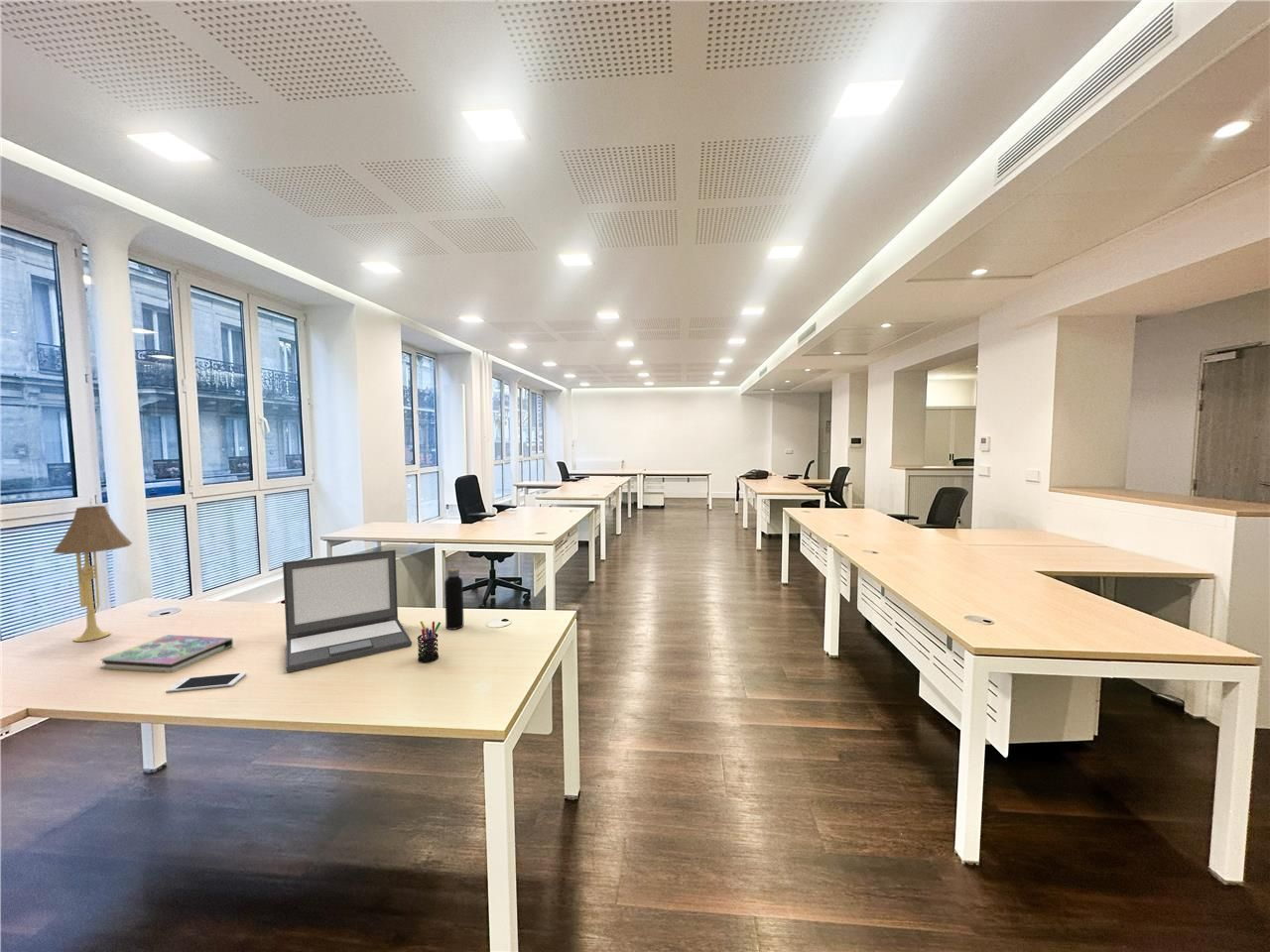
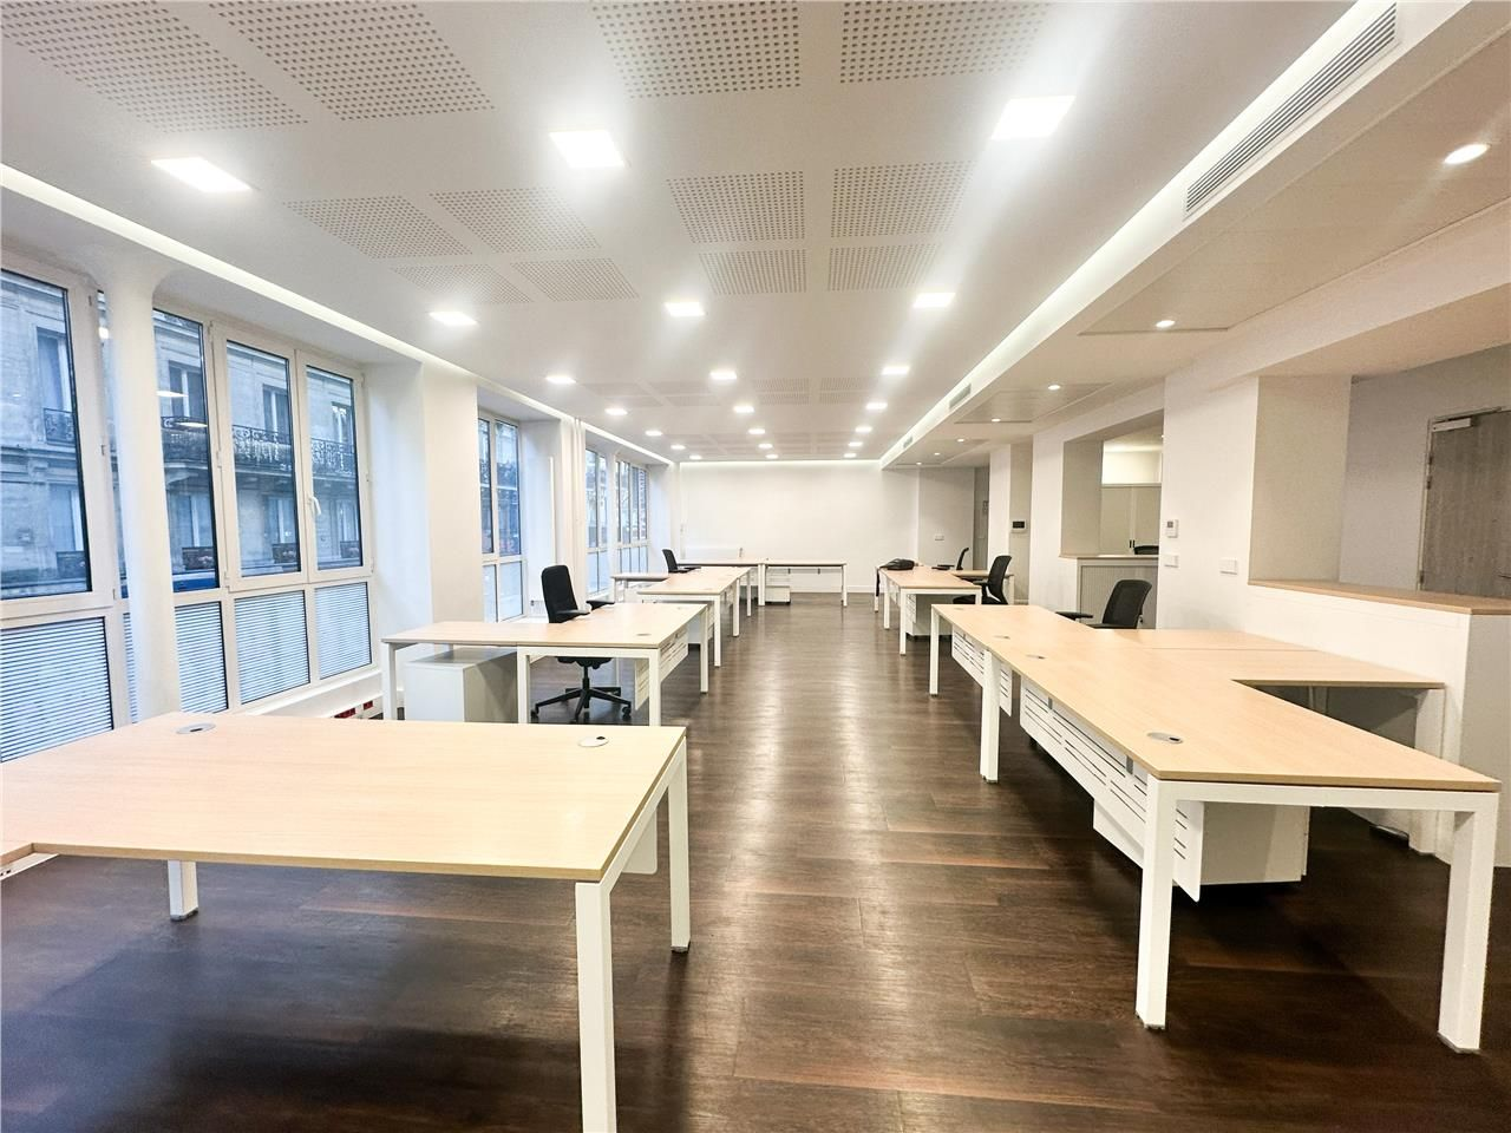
- table lamp [52,497,133,643]
- book [99,634,234,673]
- laptop [282,548,413,673]
- pen holder [417,620,442,663]
- water bottle [444,563,464,631]
- cell phone [165,671,247,693]
